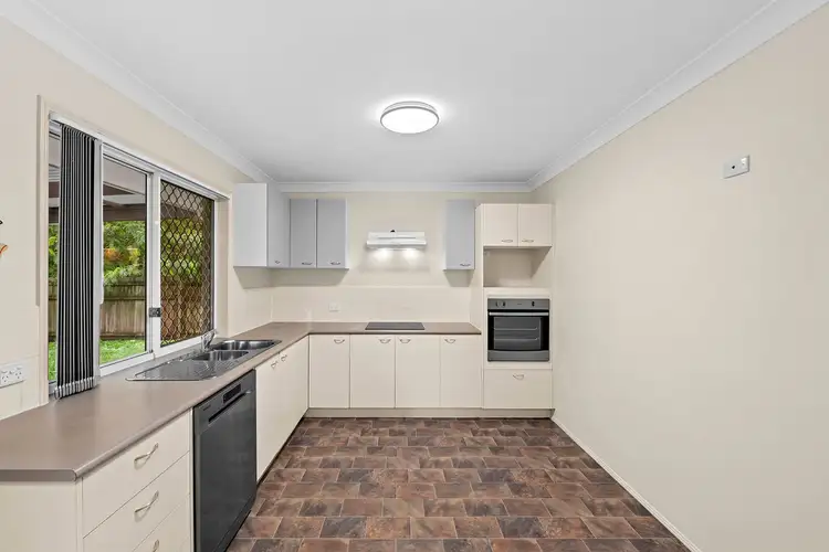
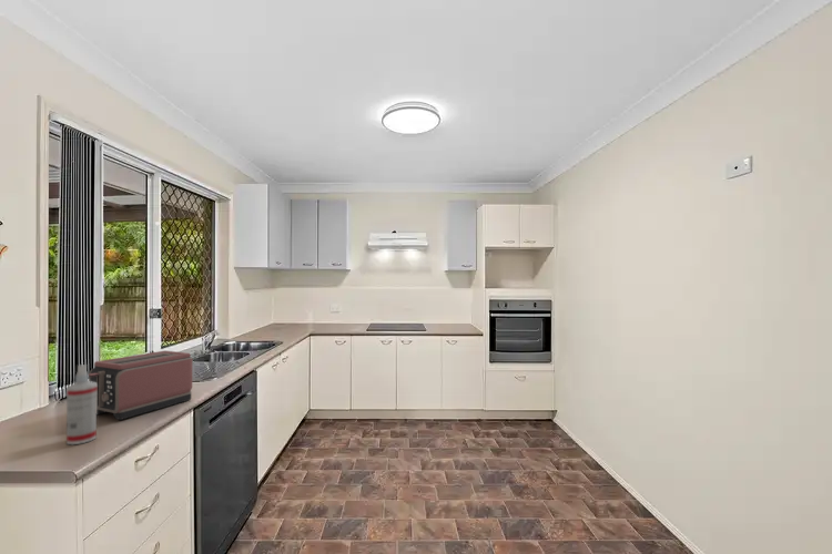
+ toaster [88,350,193,421]
+ spray bottle [65,363,98,445]
